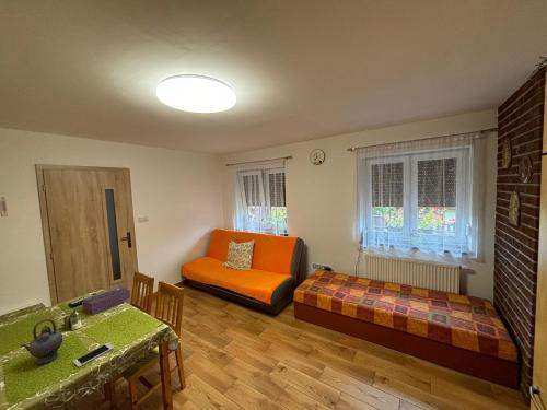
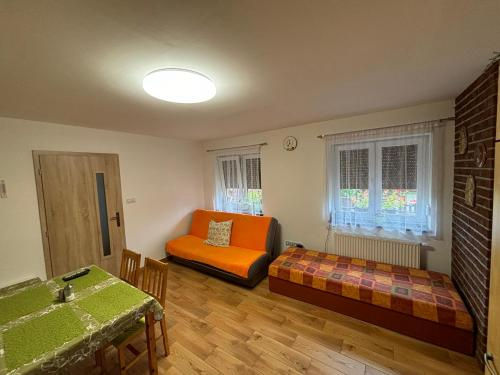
- cell phone [72,342,115,368]
- teapot [19,318,63,365]
- tissue box [81,285,131,316]
